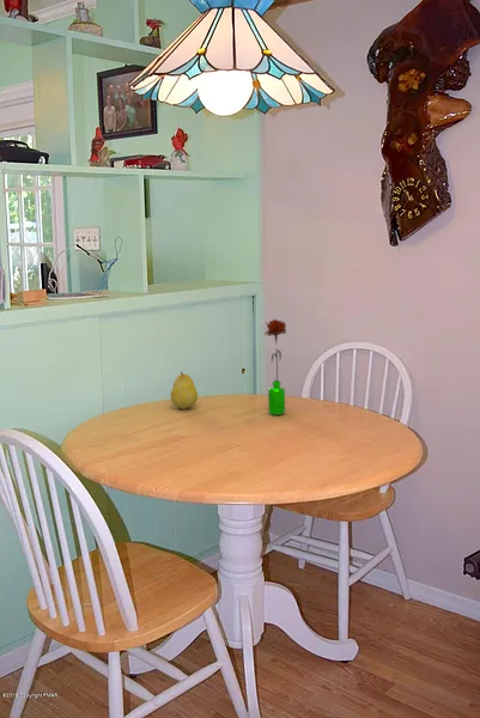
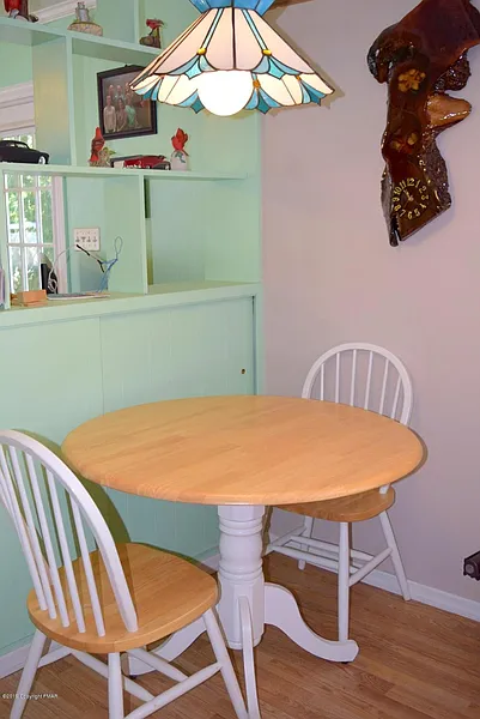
- fruit [170,370,199,410]
- flower [262,318,287,416]
